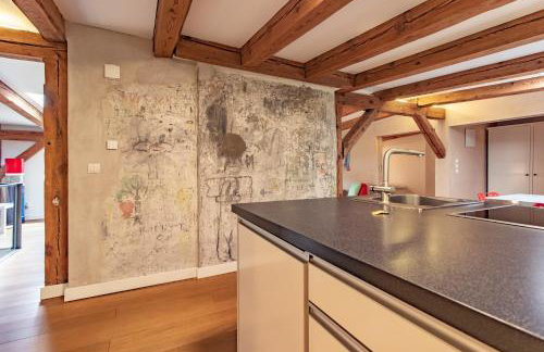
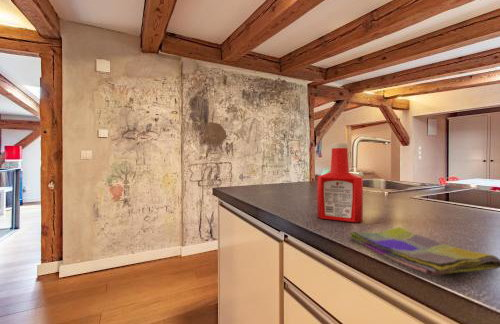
+ dish towel [348,226,500,277]
+ soap bottle [316,142,364,223]
